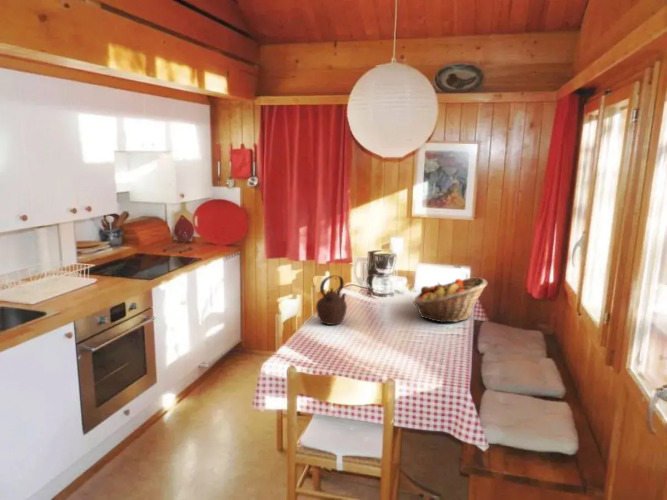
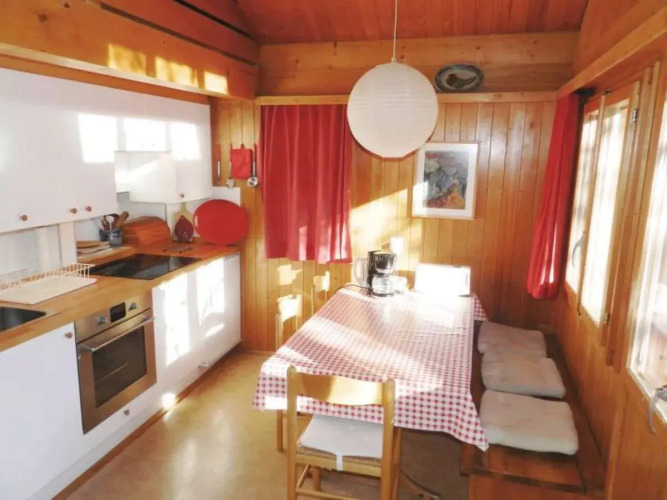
- teapot [315,275,348,326]
- fruit basket [412,276,488,324]
